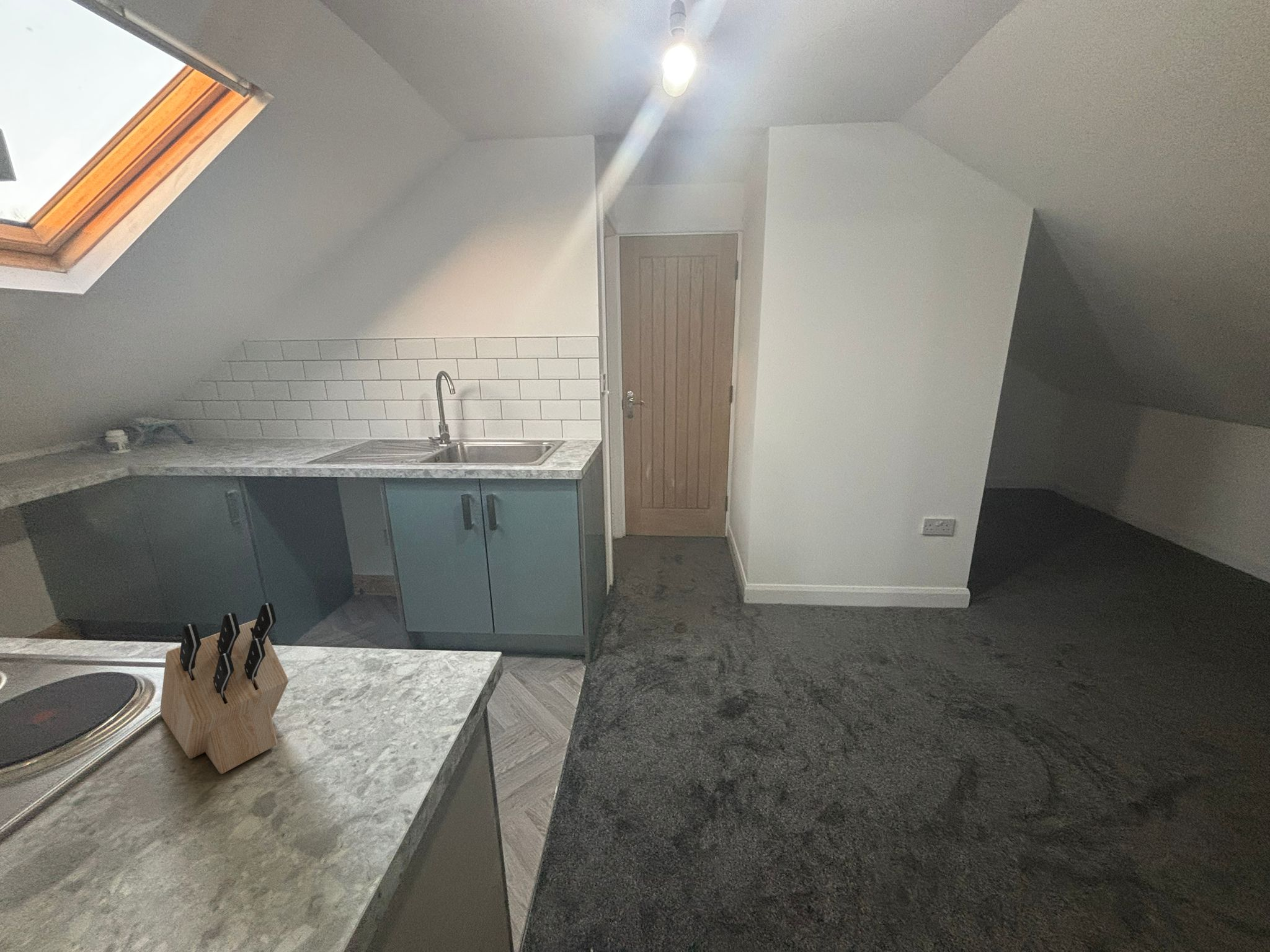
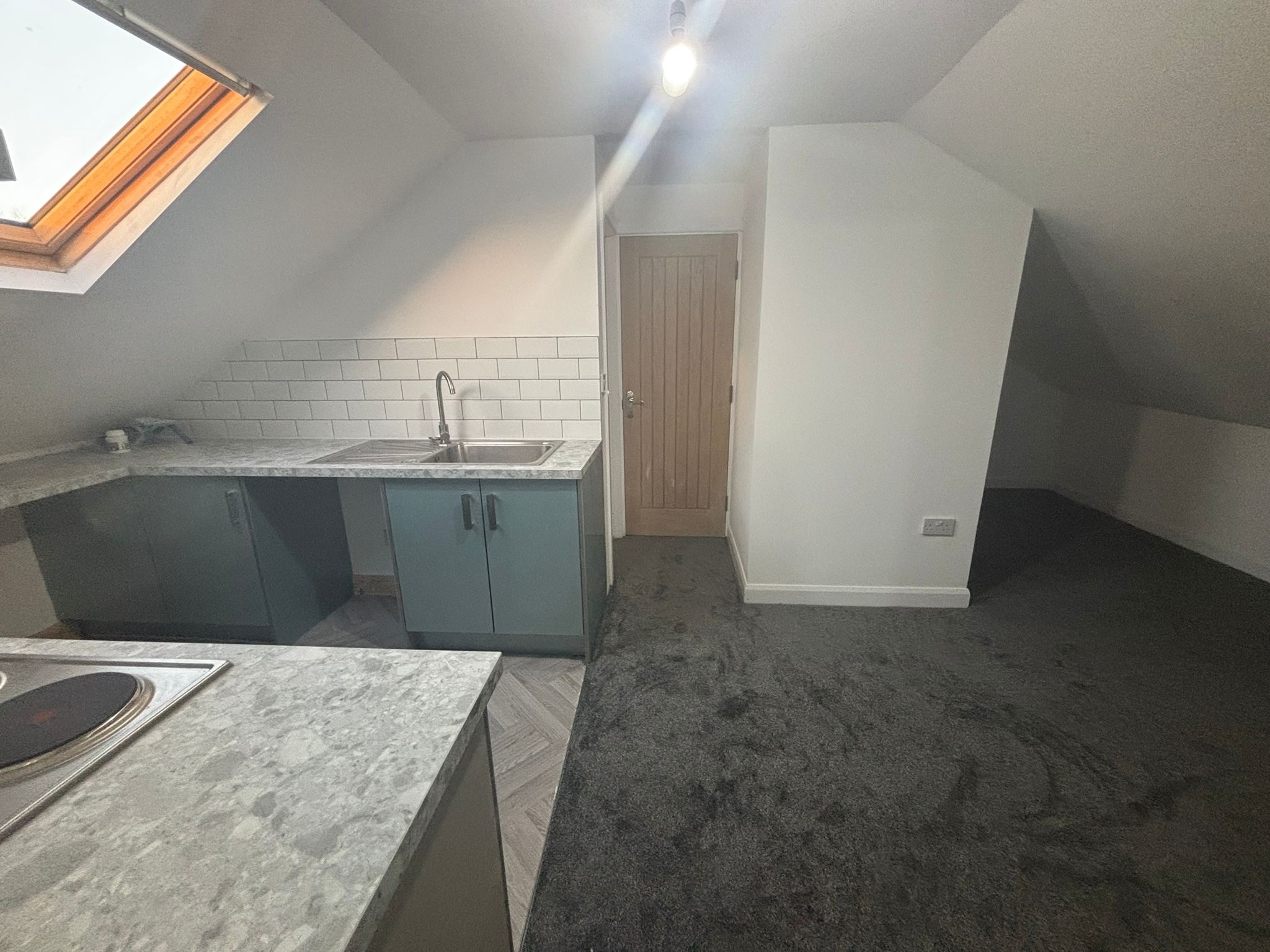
- knife block [159,602,290,775]
